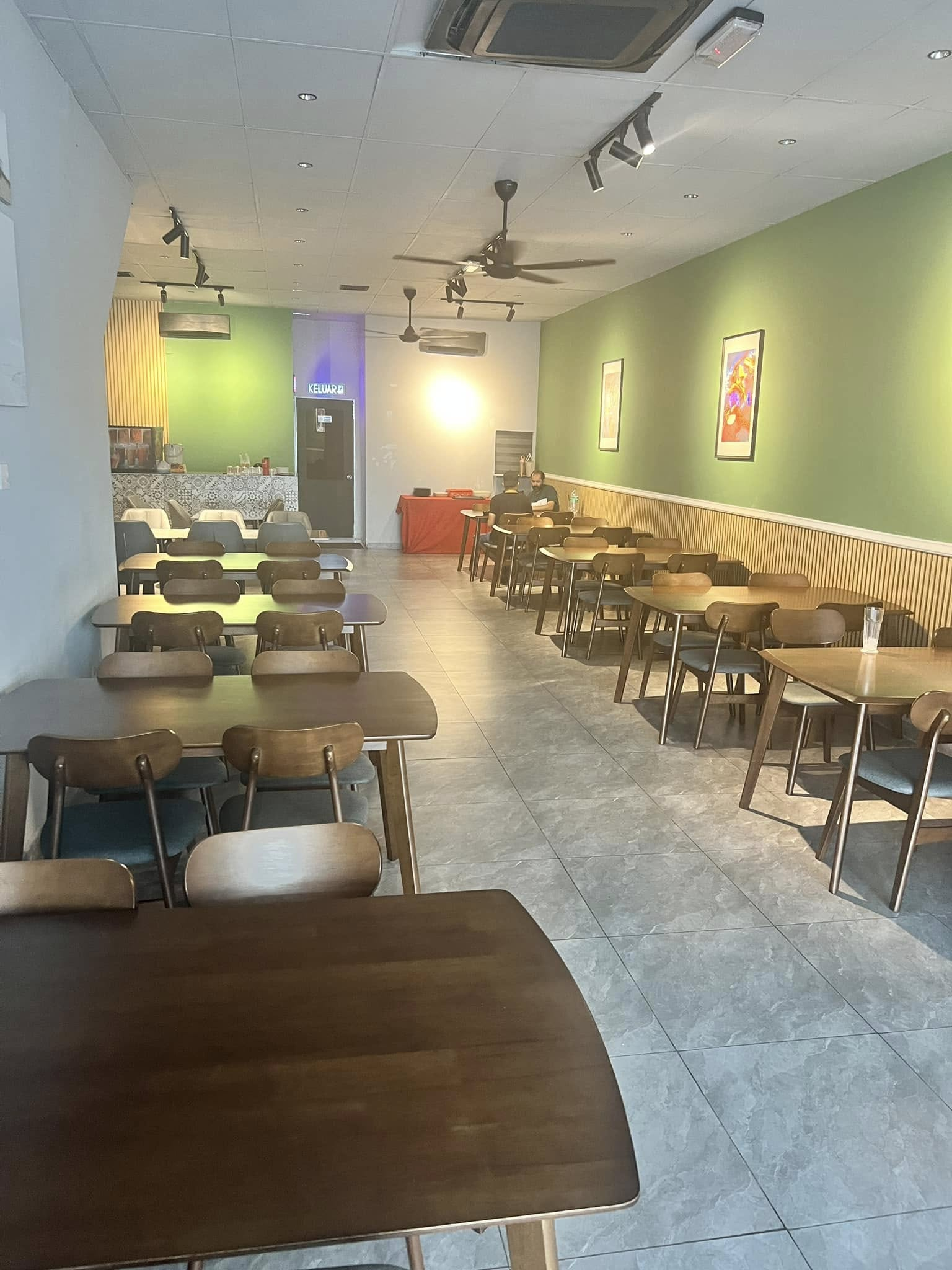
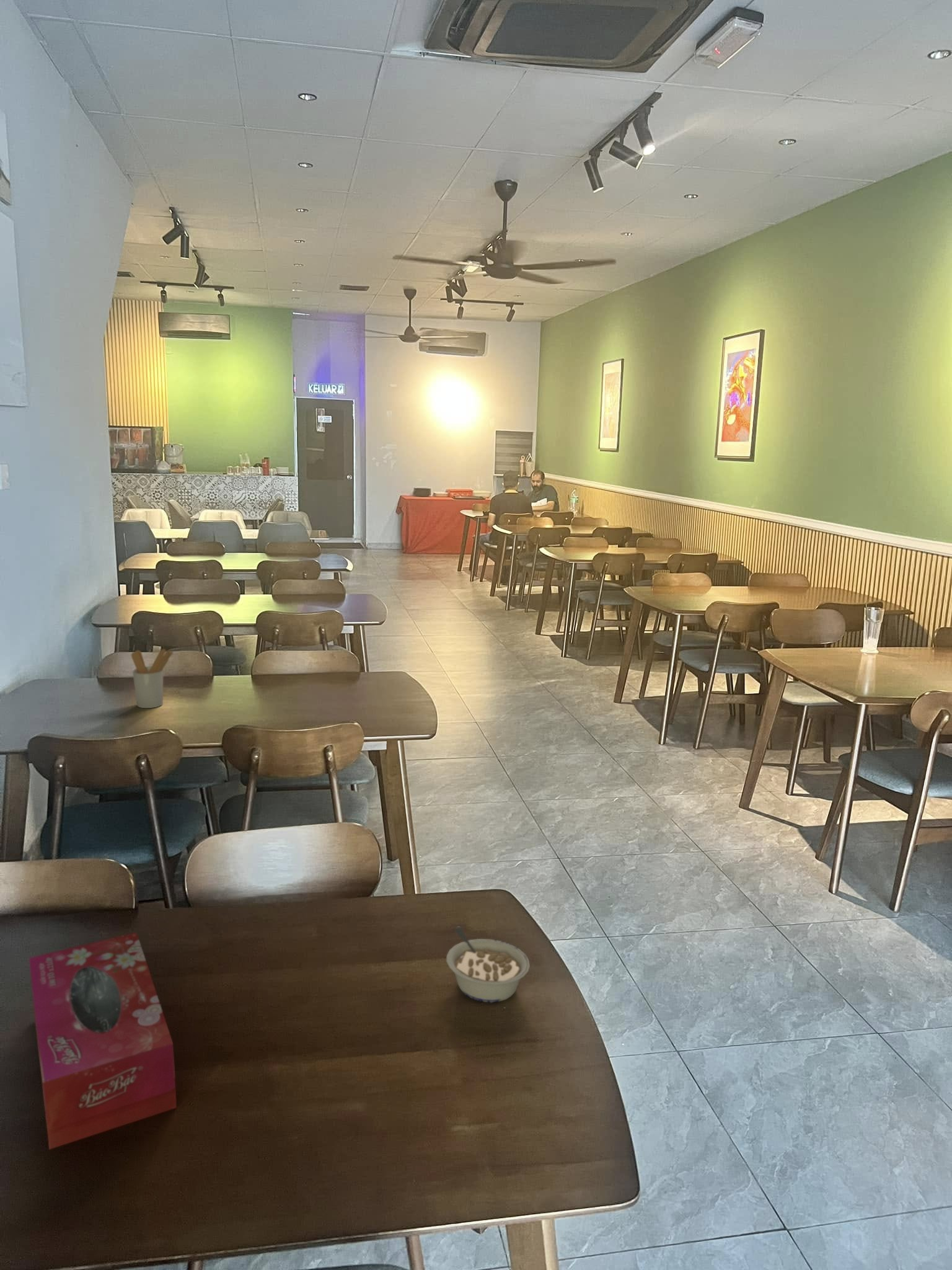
+ tissue box [28,932,177,1150]
+ utensil holder [131,648,174,709]
+ legume [446,926,531,1003]
